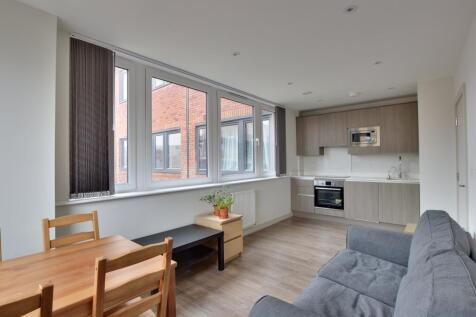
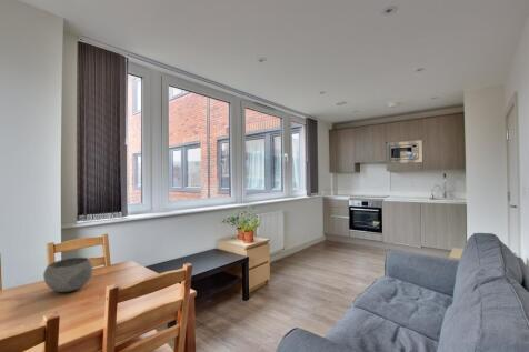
+ bowl [42,257,94,293]
